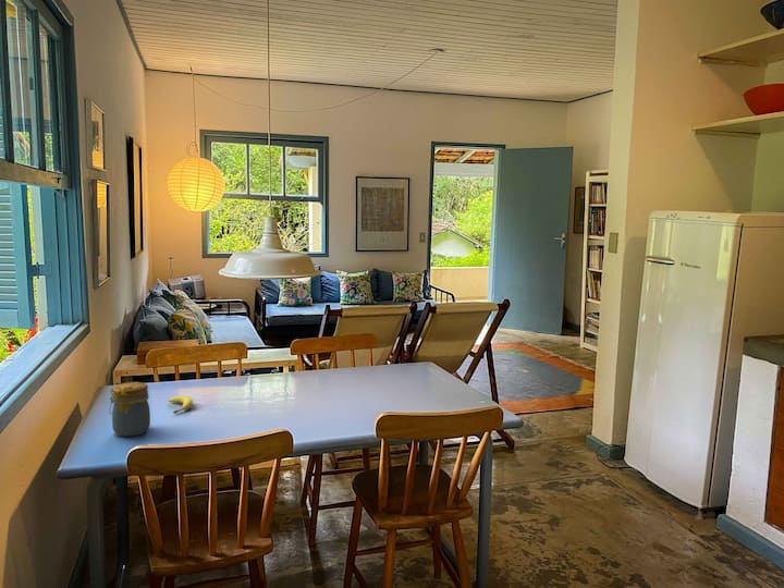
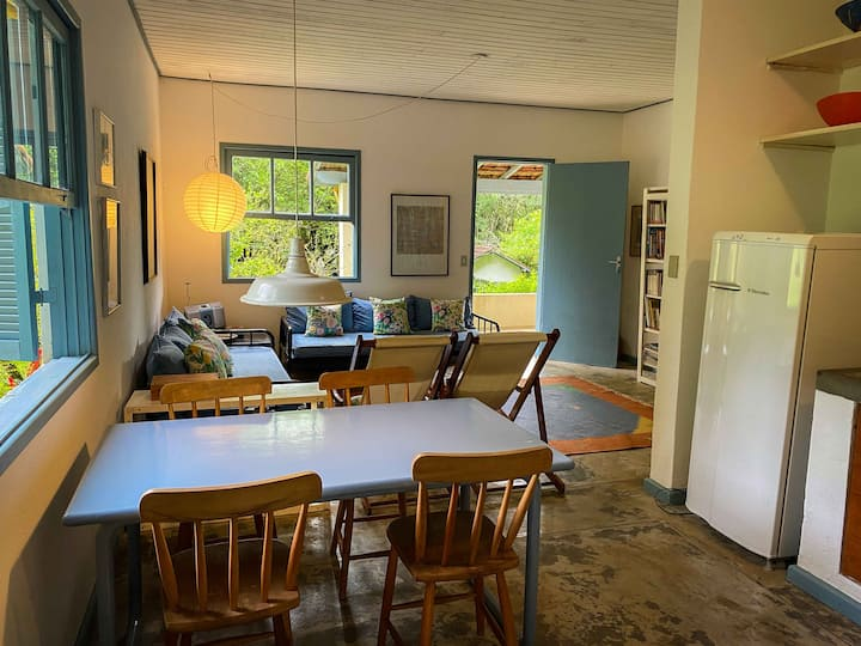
- jar [108,381,151,438]
- fruit [168,394,194,415]
